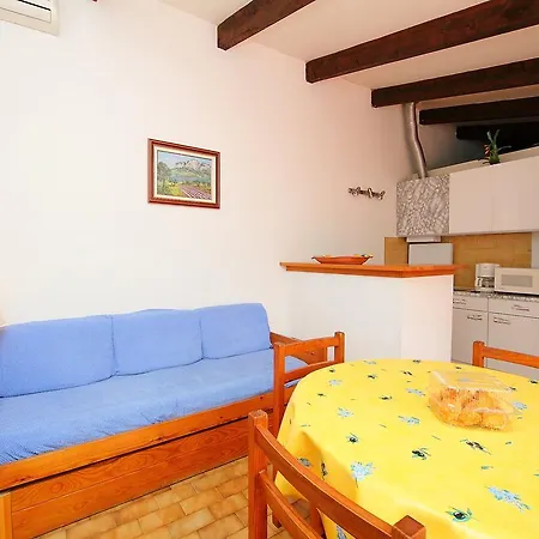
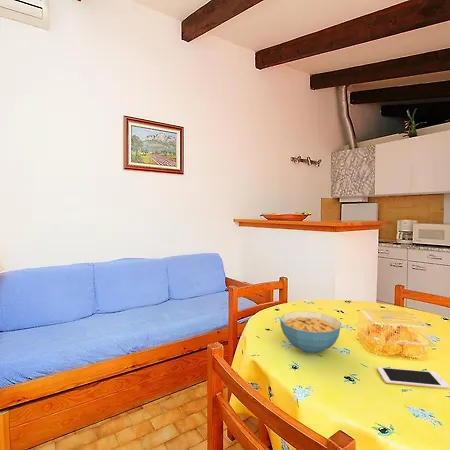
+ cell phone [376,366,450,390]
+ cereal bowl [279,311,342,354]
